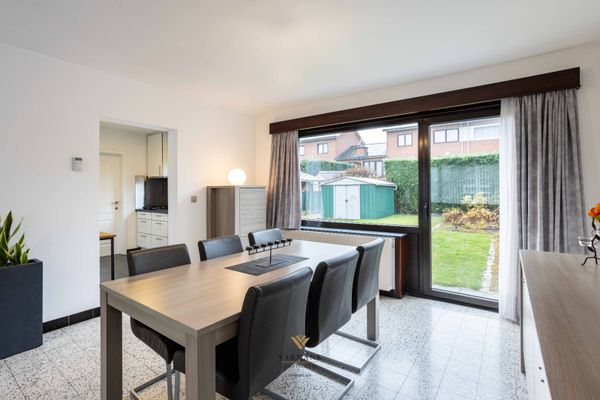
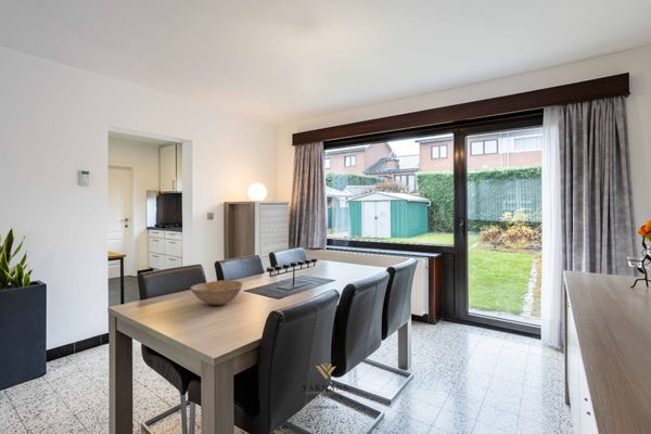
+ bowl [190,279,244,306]
